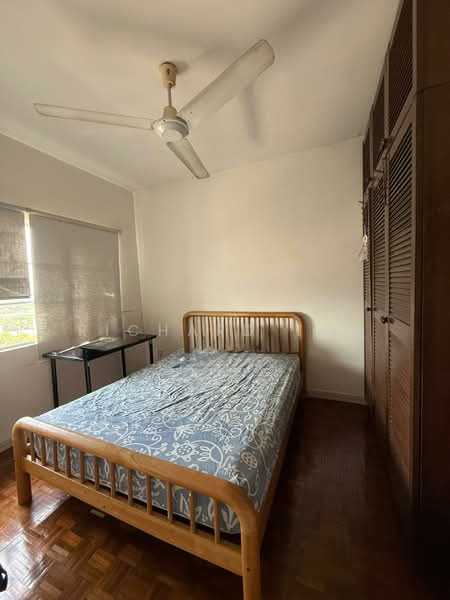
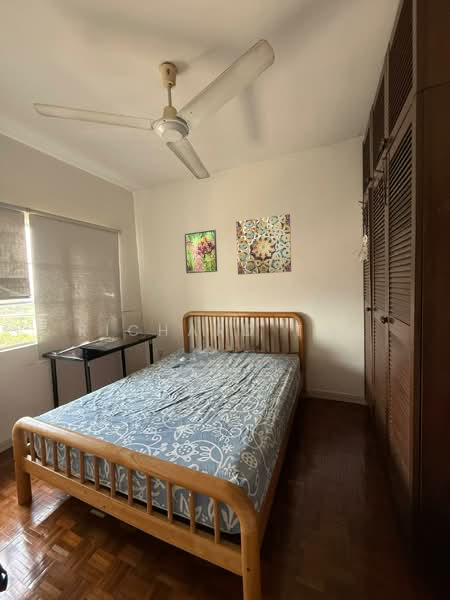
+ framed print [184,228,218,274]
+ wall art [235,213,292,276]
